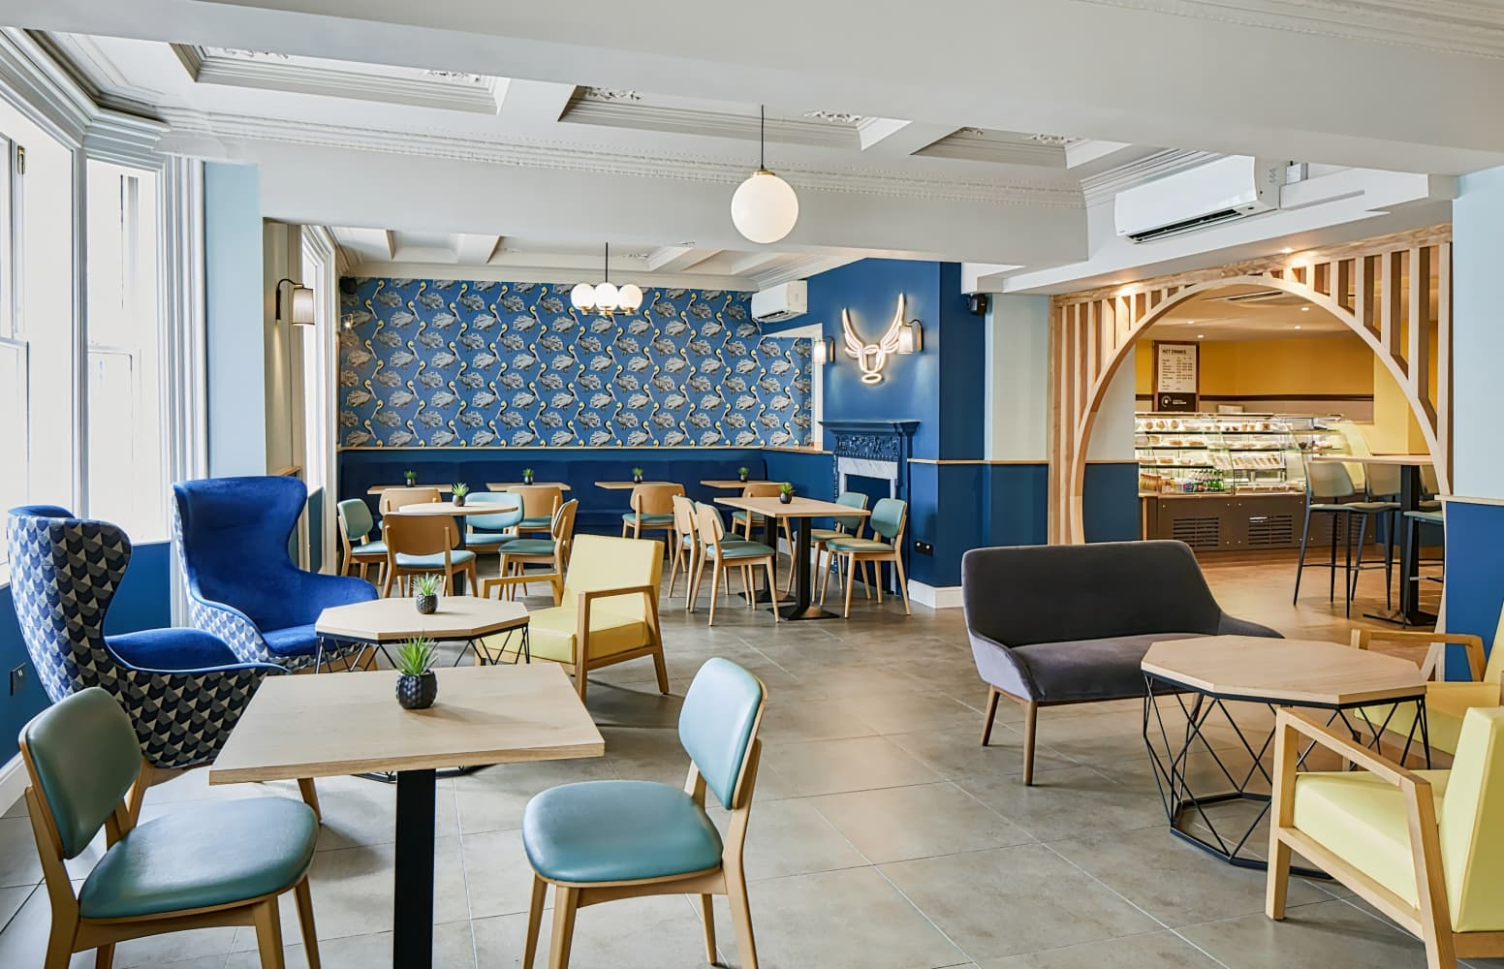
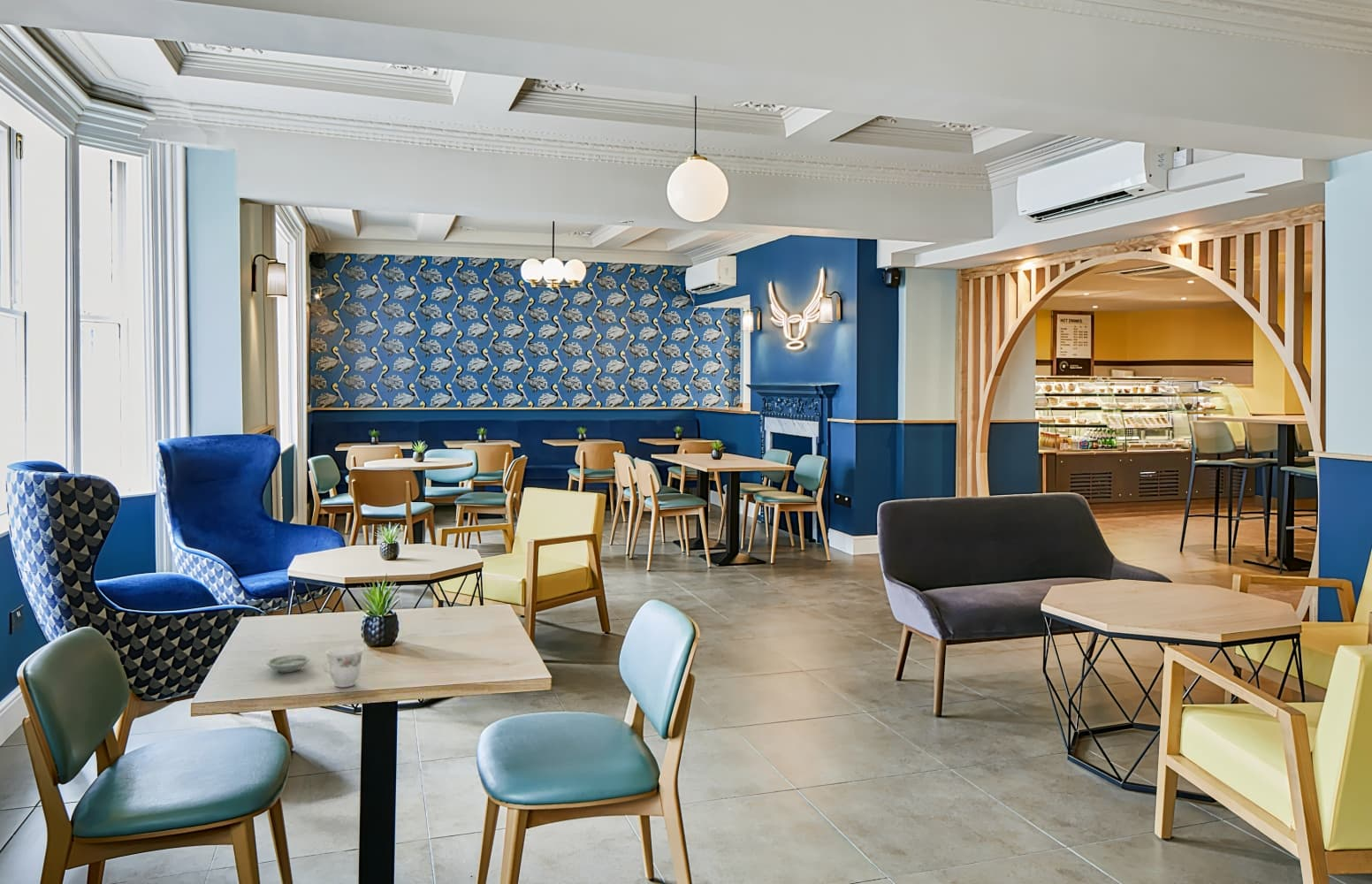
+ teacup [323,644,365,688]
+ saucer [266,654,311,673]
